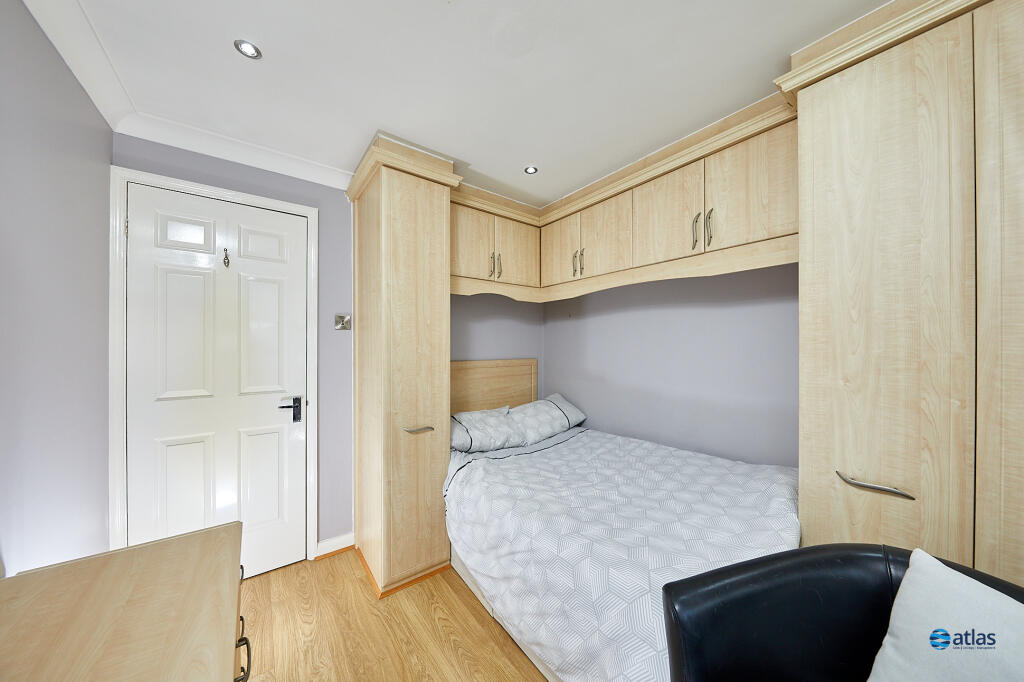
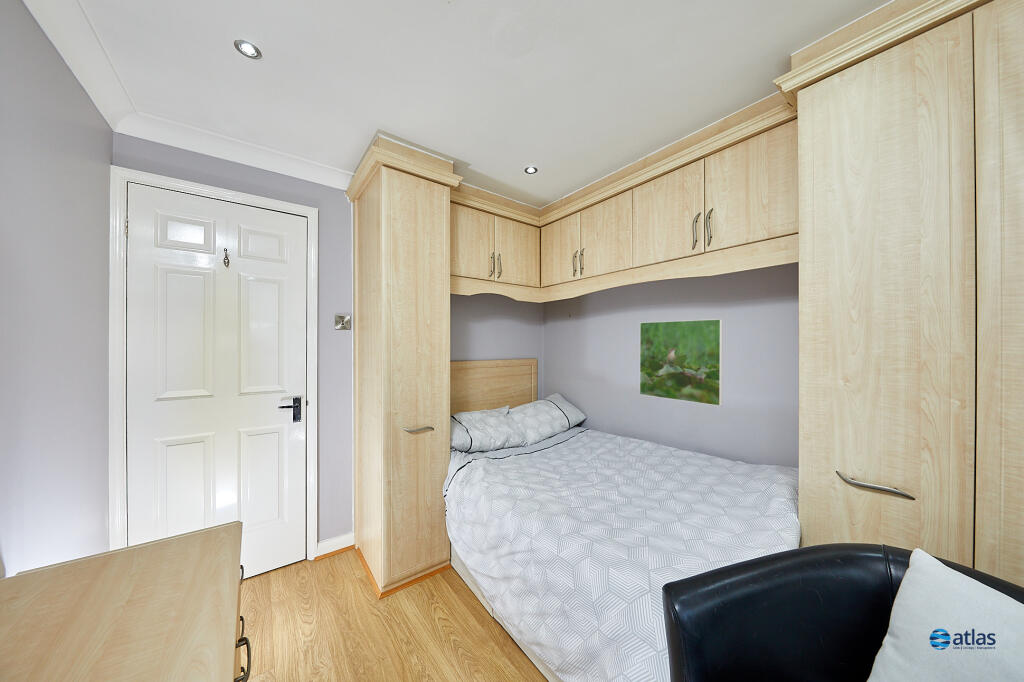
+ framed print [639,318,723,407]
